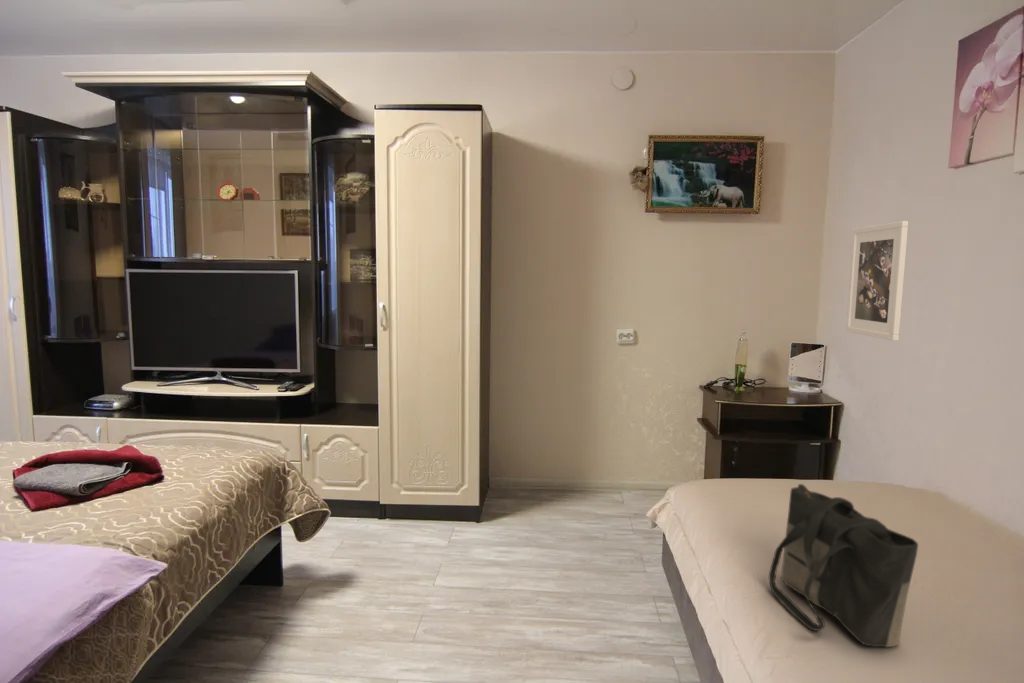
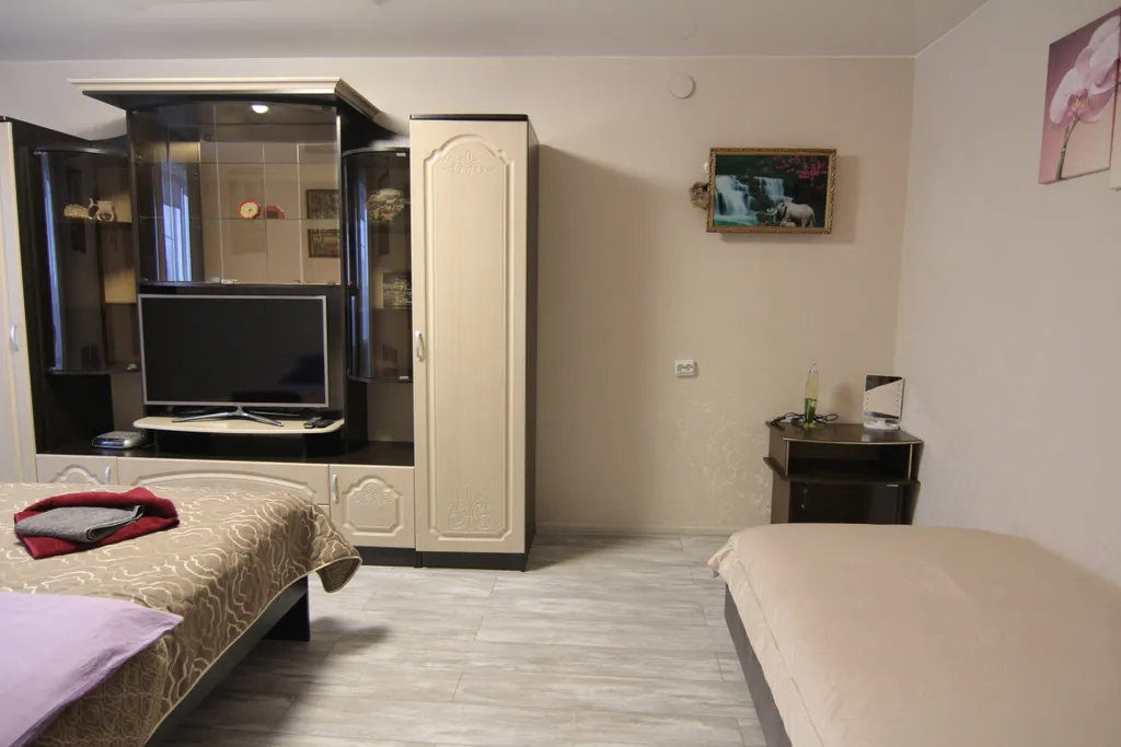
- tote bag [768,483,919,648]
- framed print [845,220,910,342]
